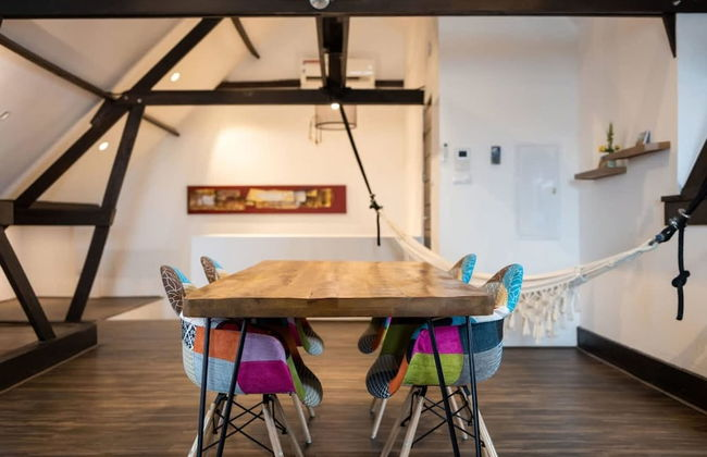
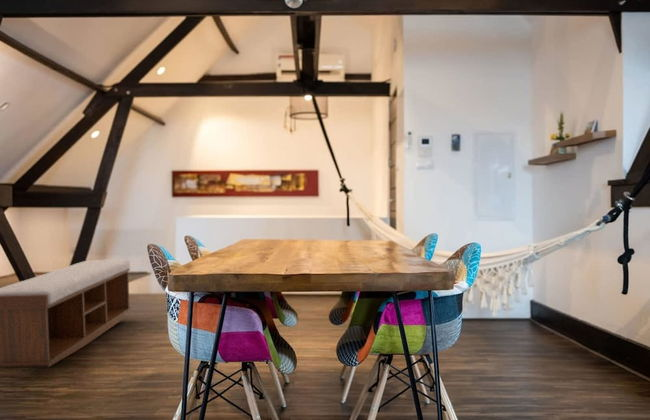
+ bench [0,258,132,369]
